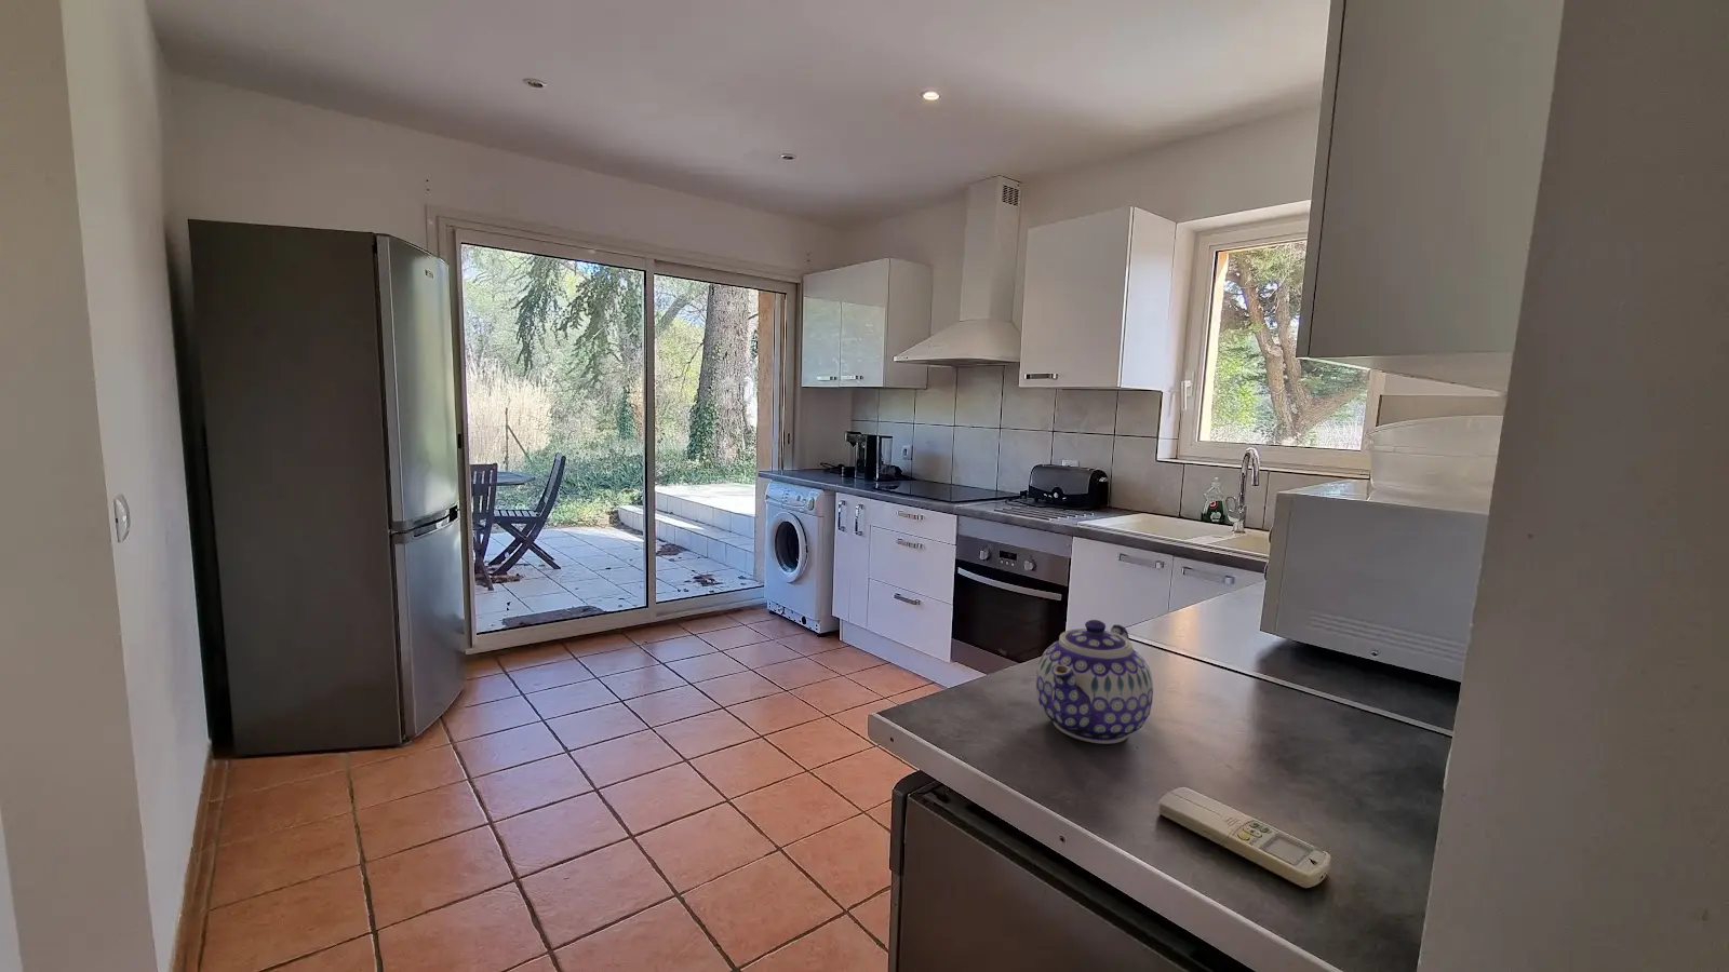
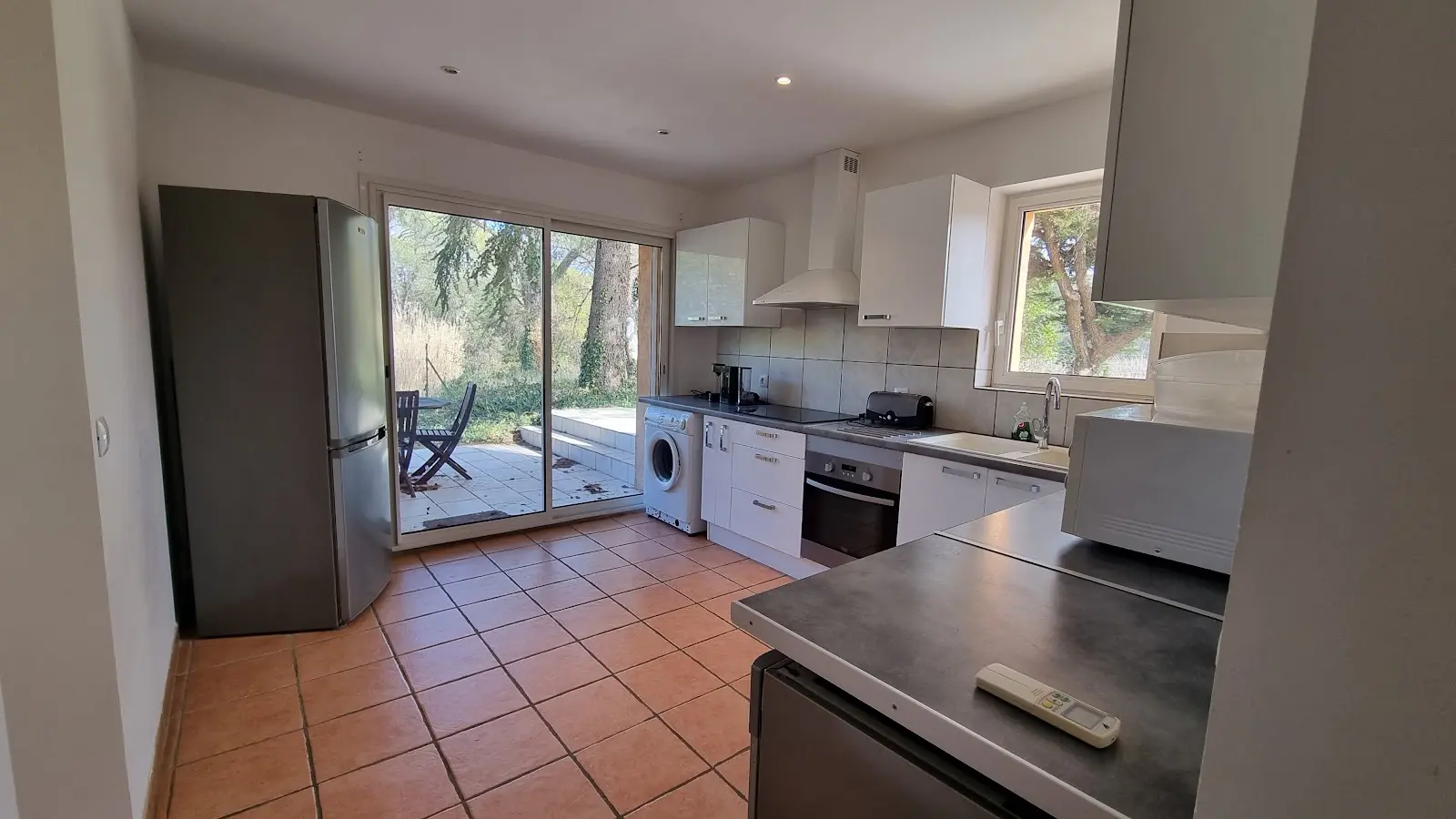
- teapot [1036,618,1154,745]
